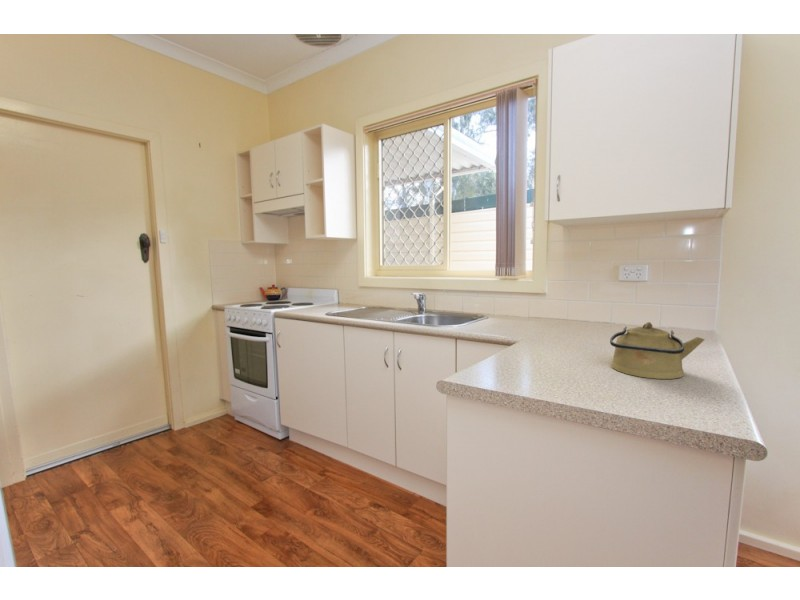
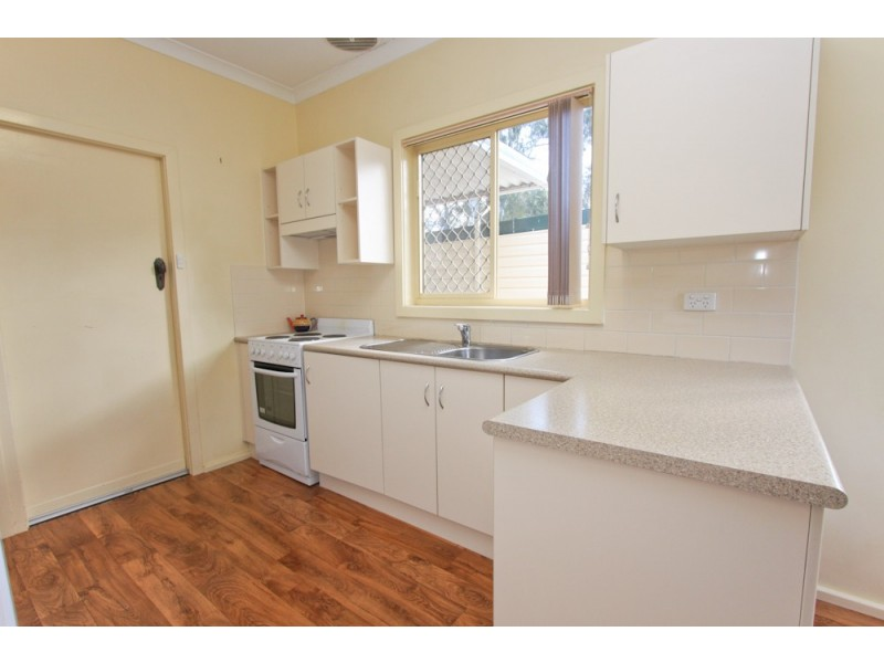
- kettle [609,321,706,380]
